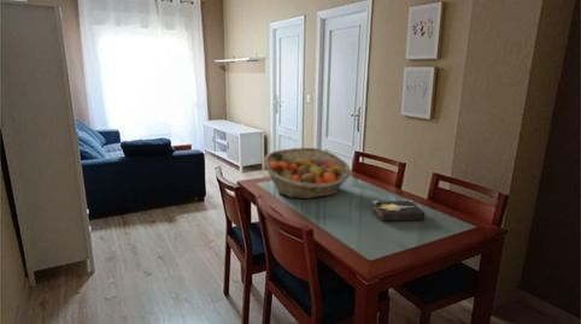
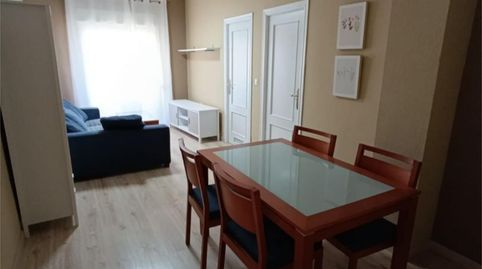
- fruit basket [263,147,352,200]
- hardback book [371,199,428,223]
